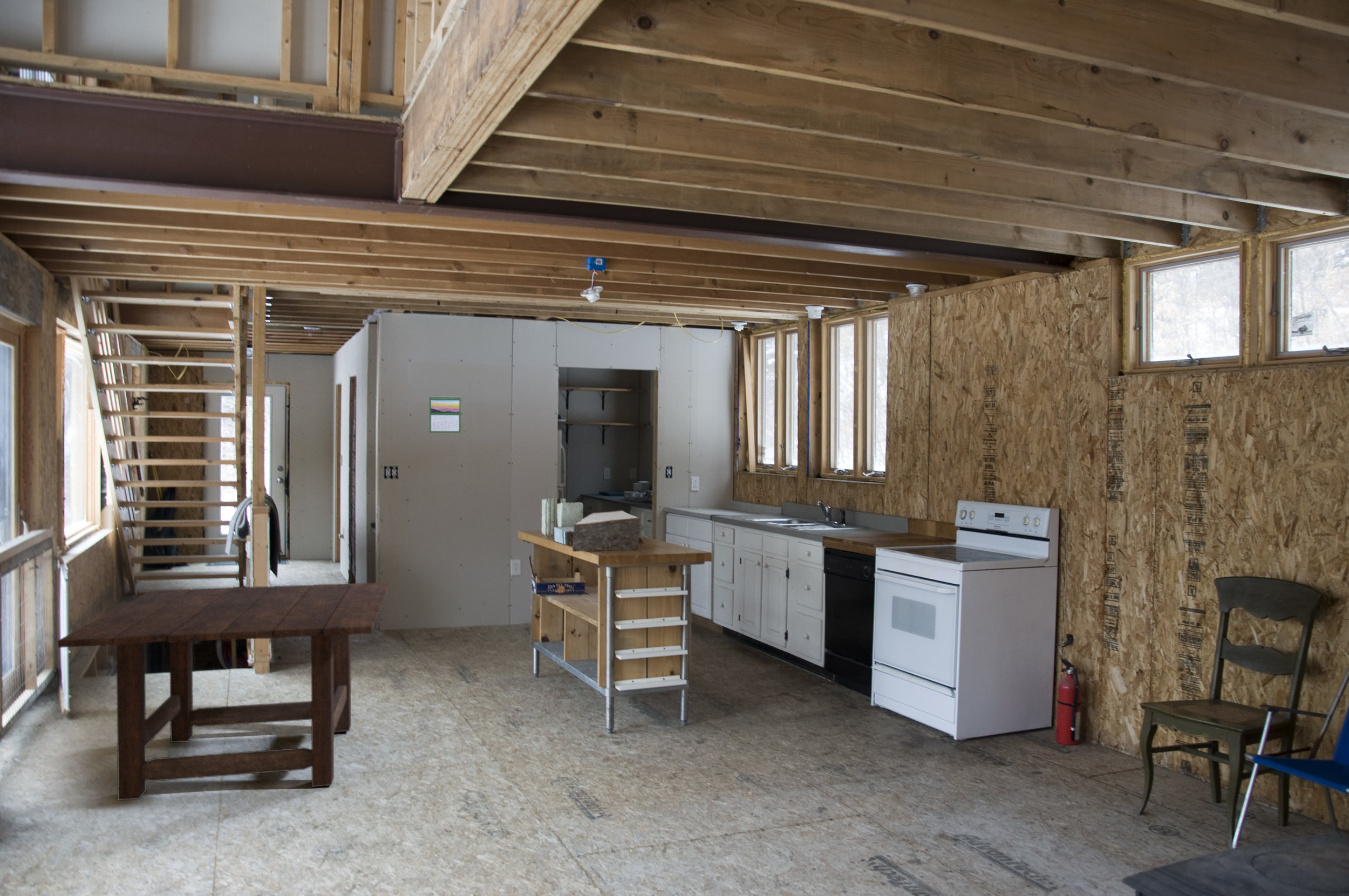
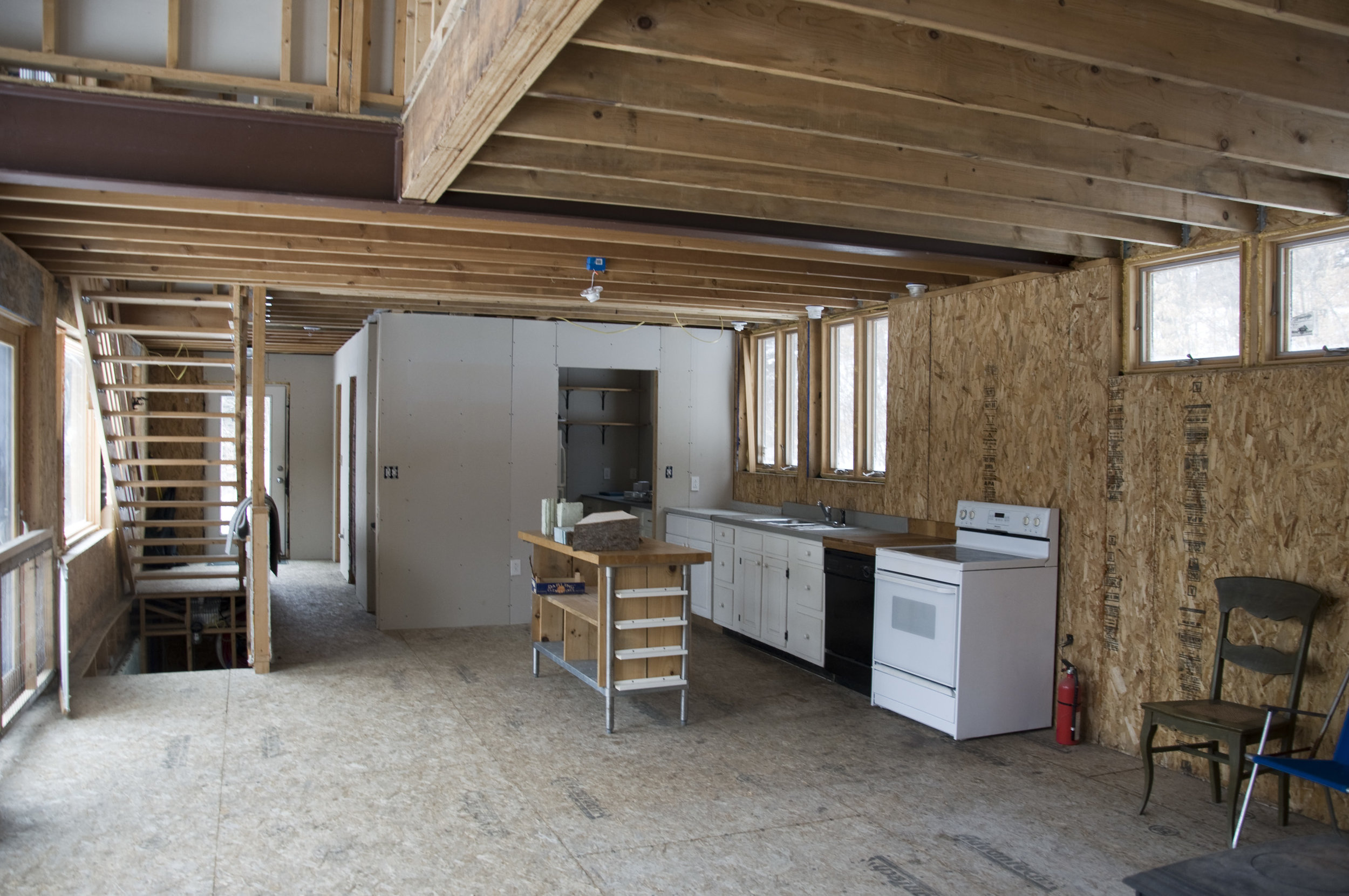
- dining table [57,582,390,801]
- calendar [429,395,461,433]
